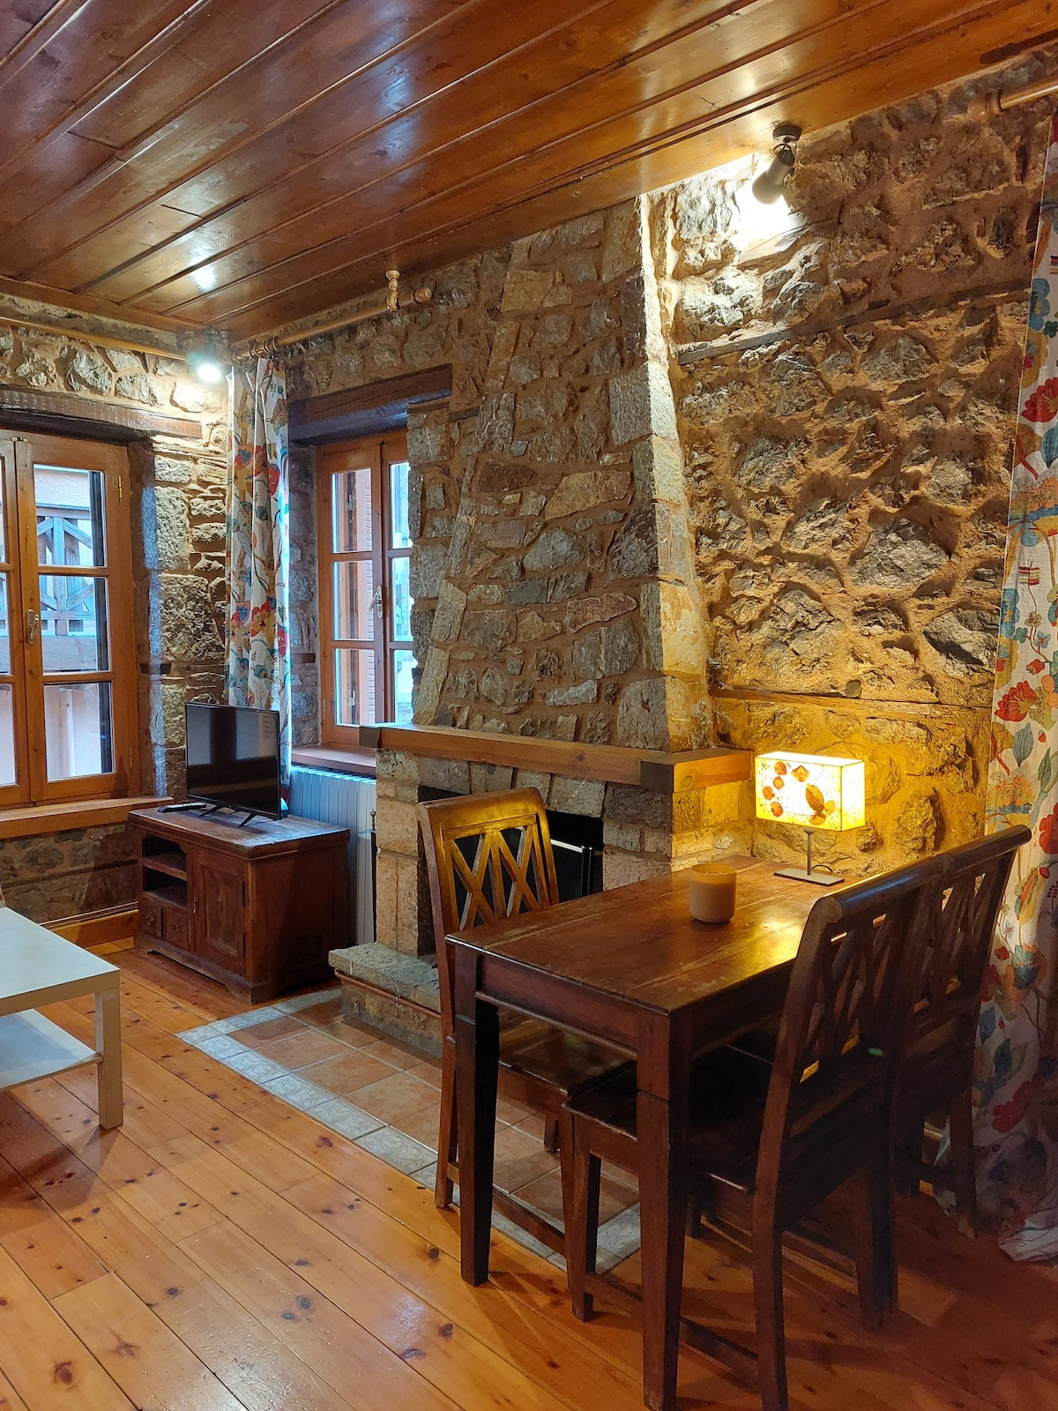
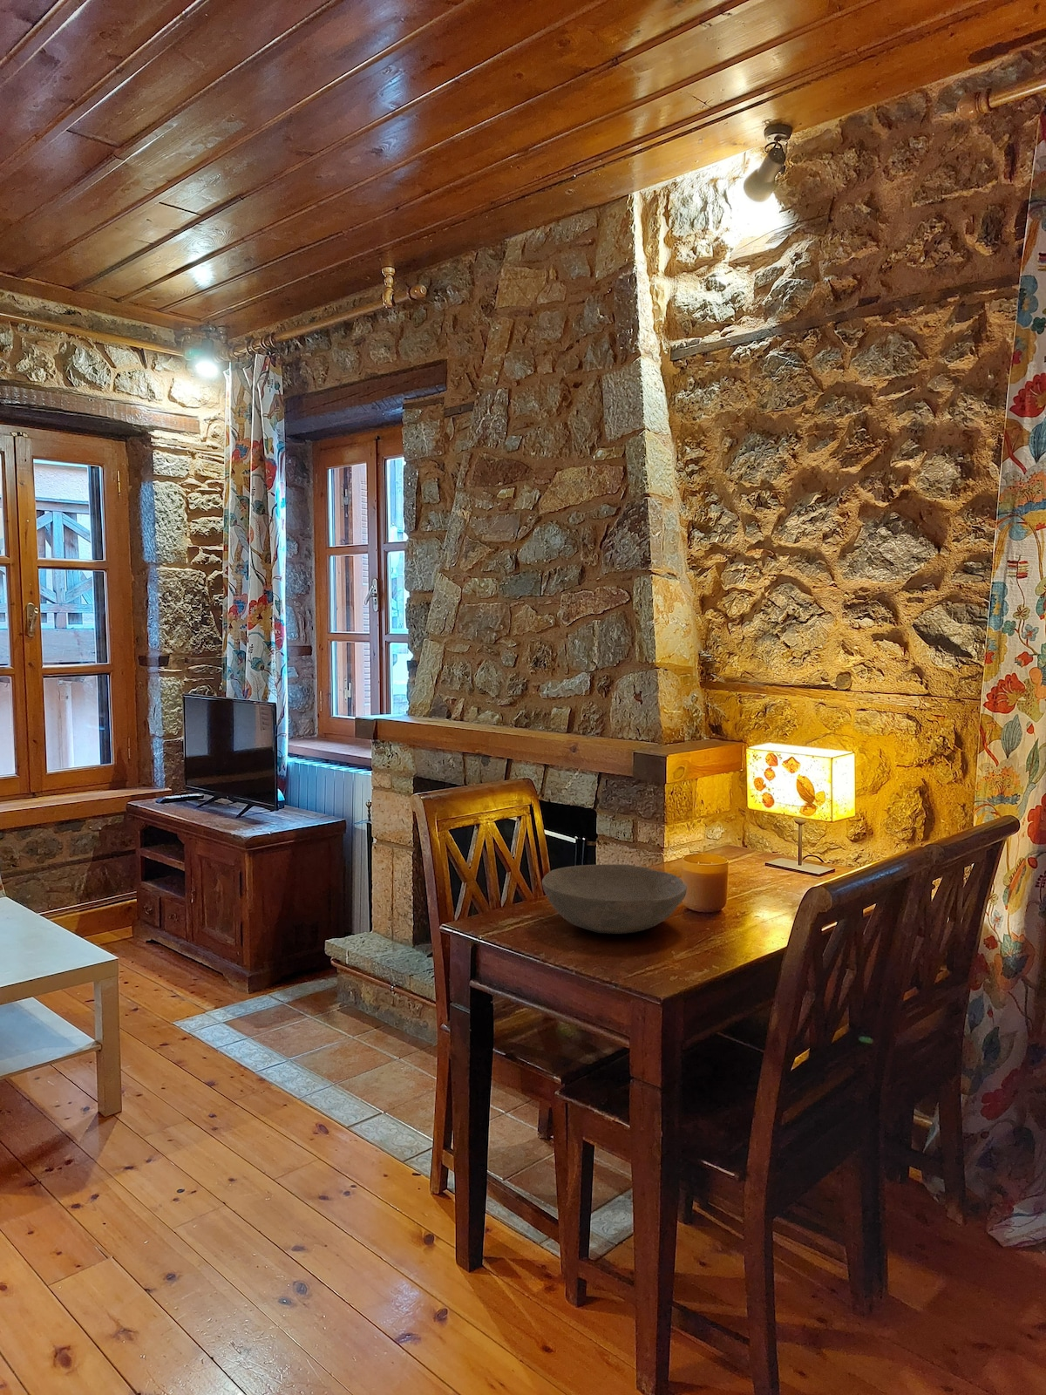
+ bowl [542,864,688,935]
